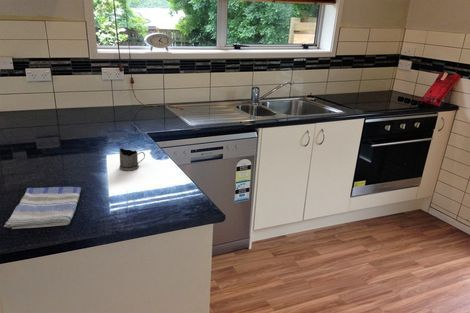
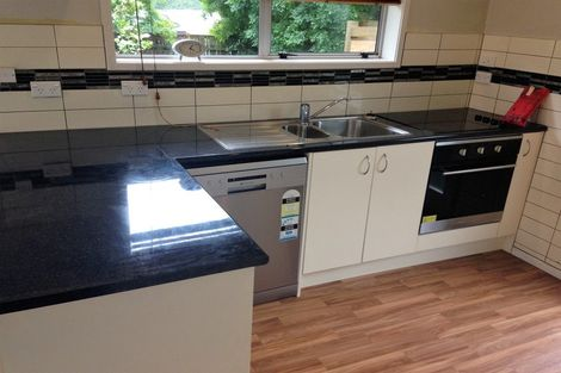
- tea glass holder [118,147,146,172]
- dish towel [3,186,82,230]
